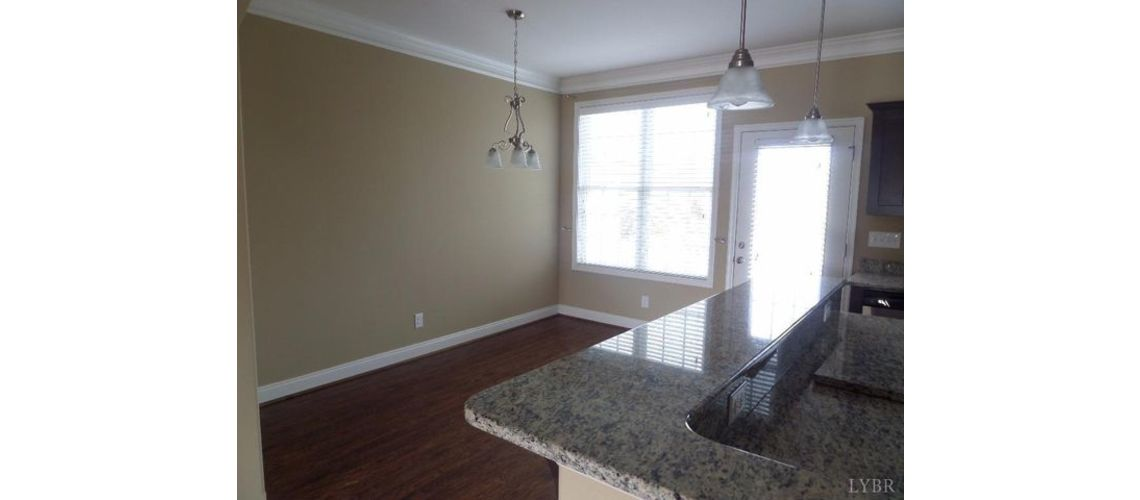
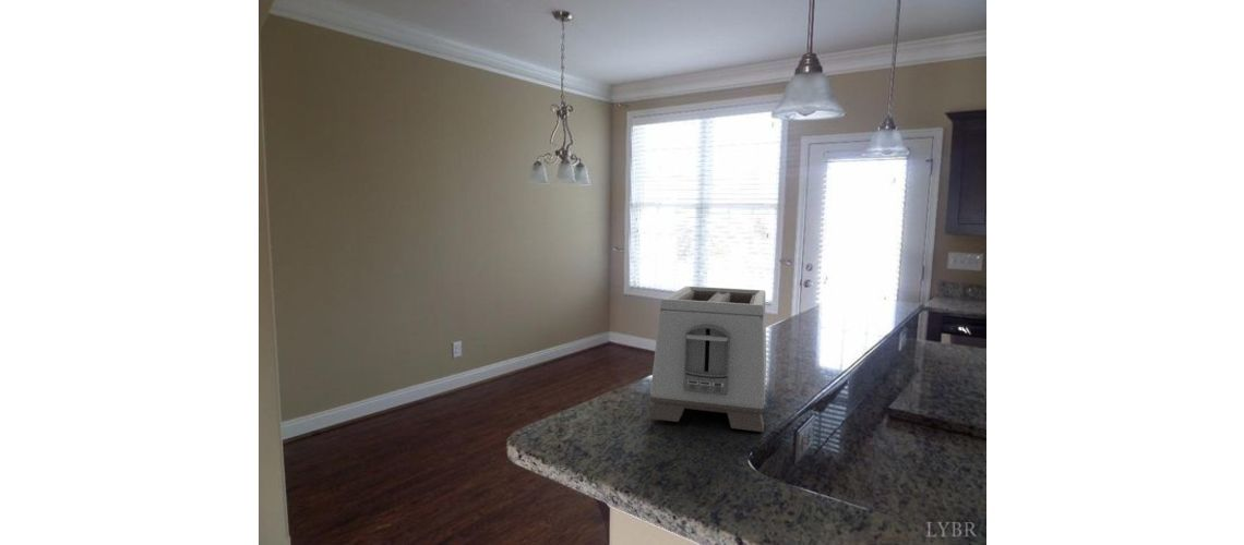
+ toaster [647,286,767,433]
